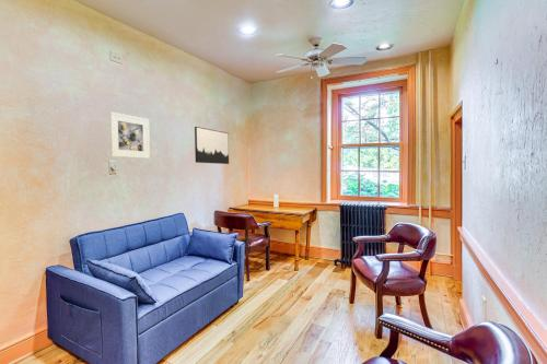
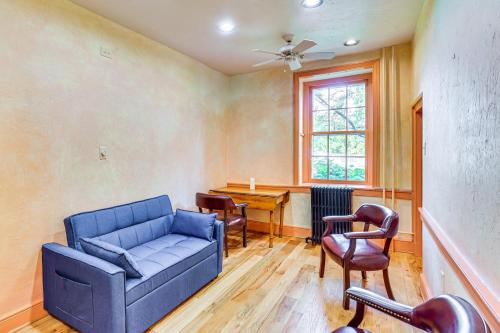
- wall art [194,126,230,165]
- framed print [108,110,151,160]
